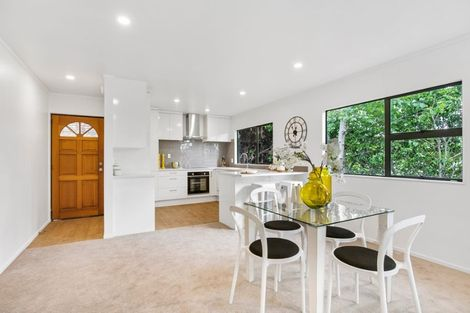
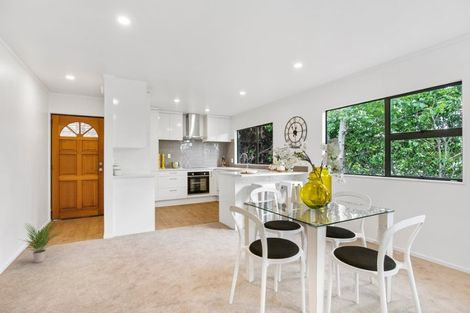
+ potted plant [13,218,63,264]
